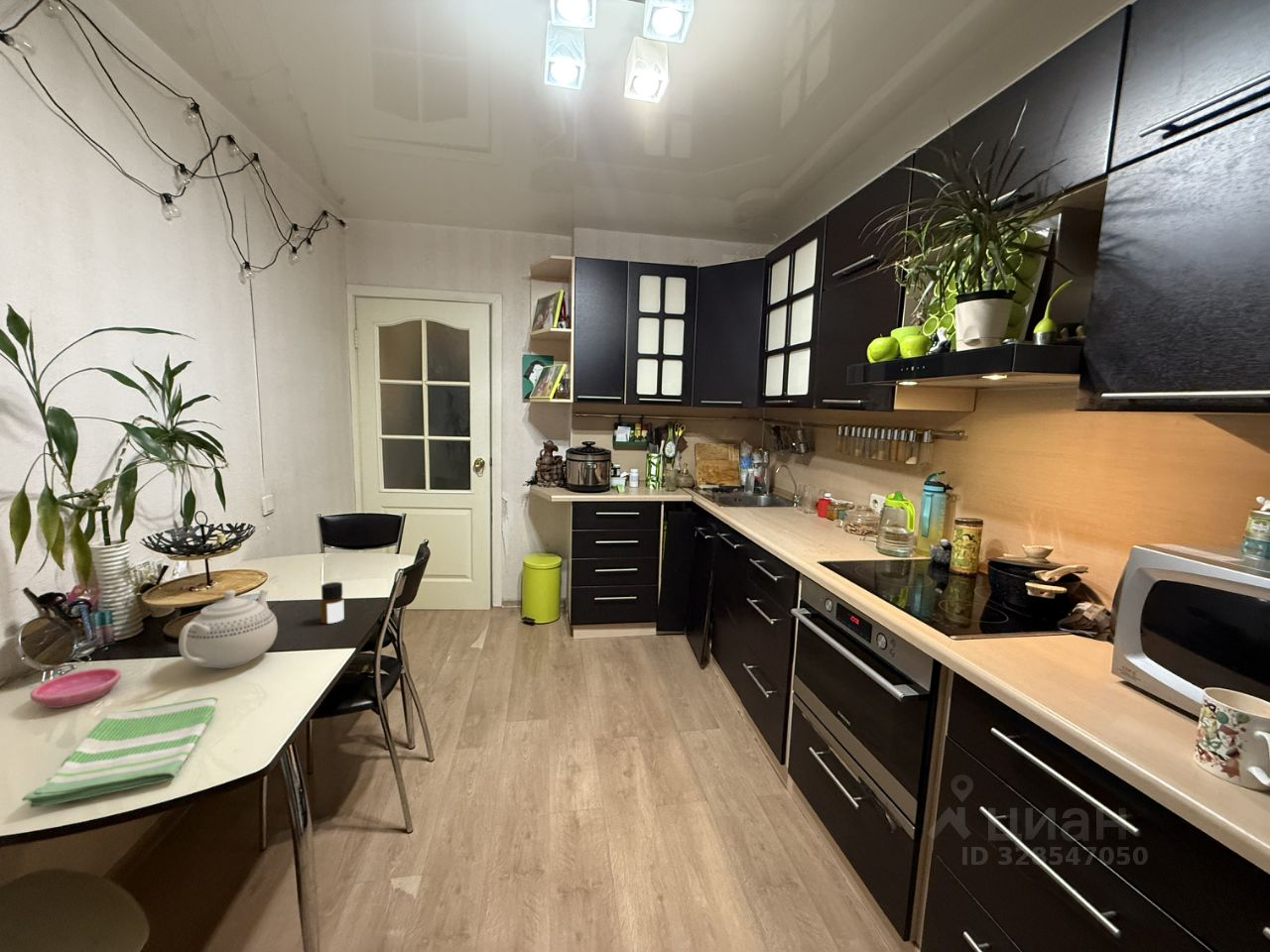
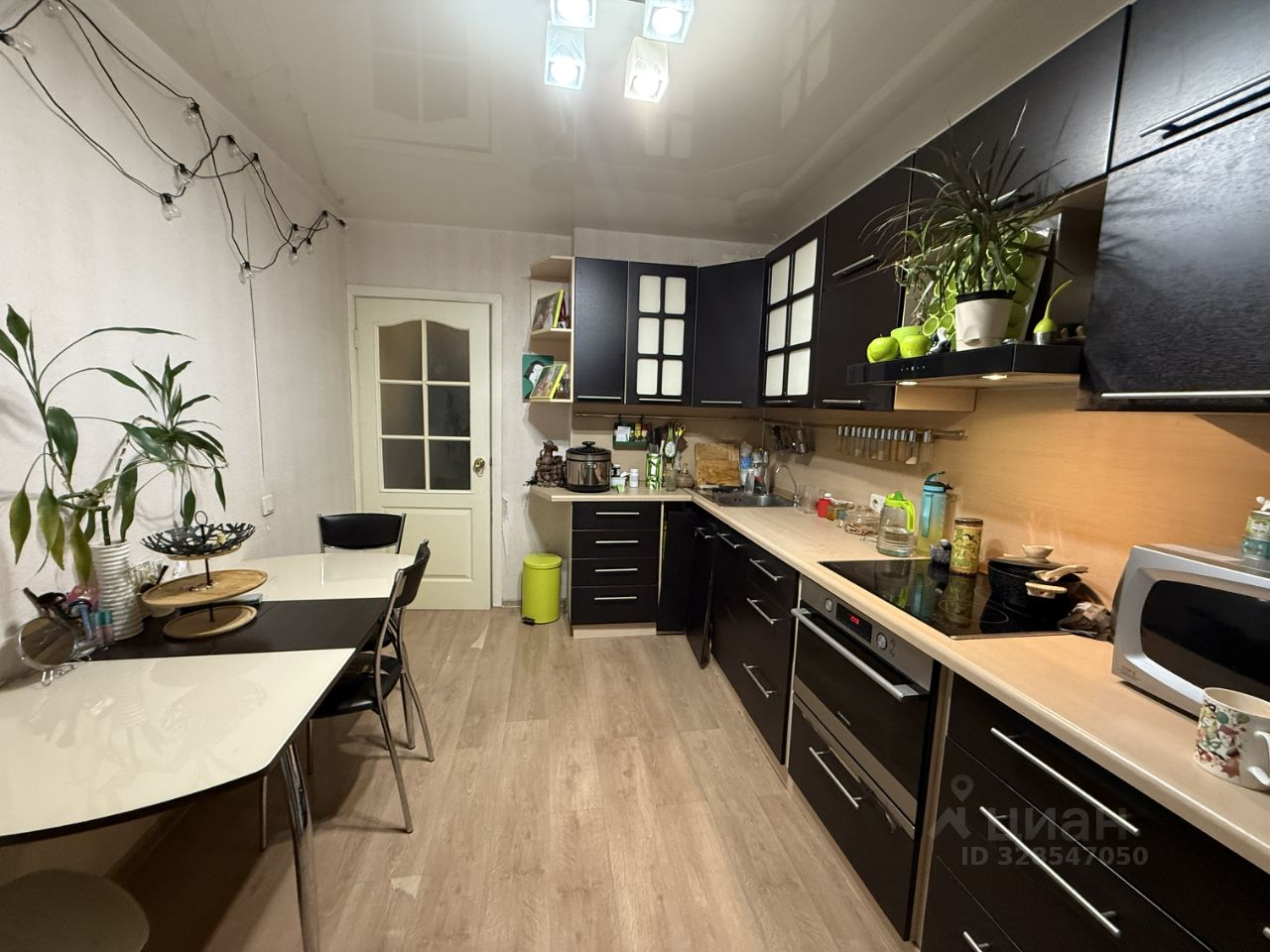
- dish towel [21,695,219,809]
- bottle [319,581,345,625]
- saucer [29,667,122,709]
- teapot [178,589,279,669]
